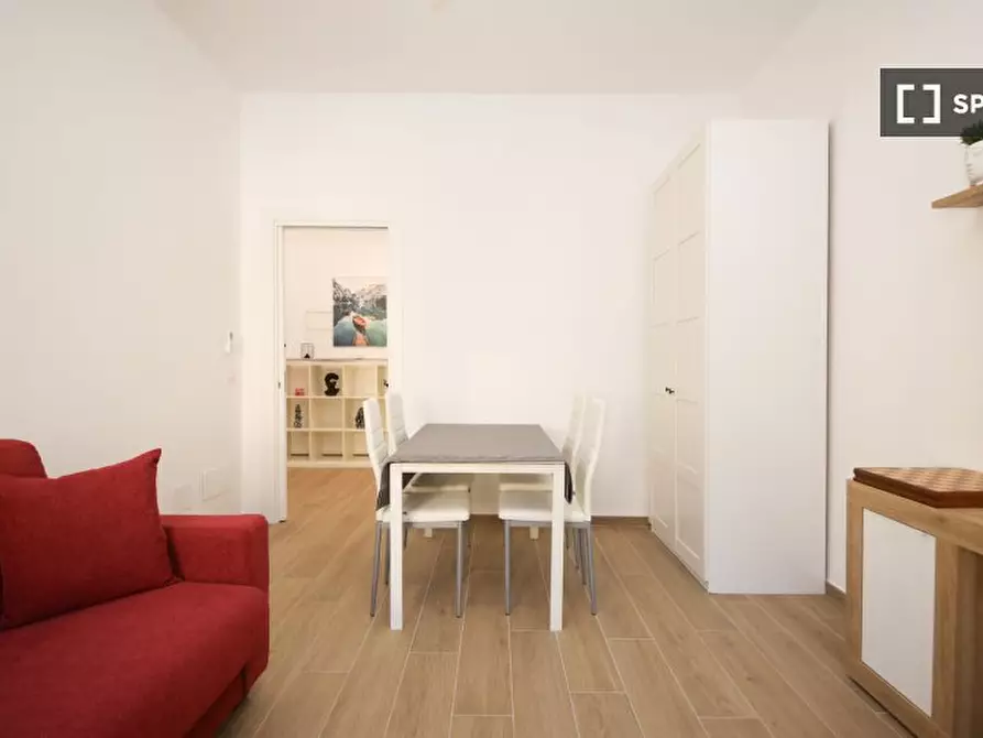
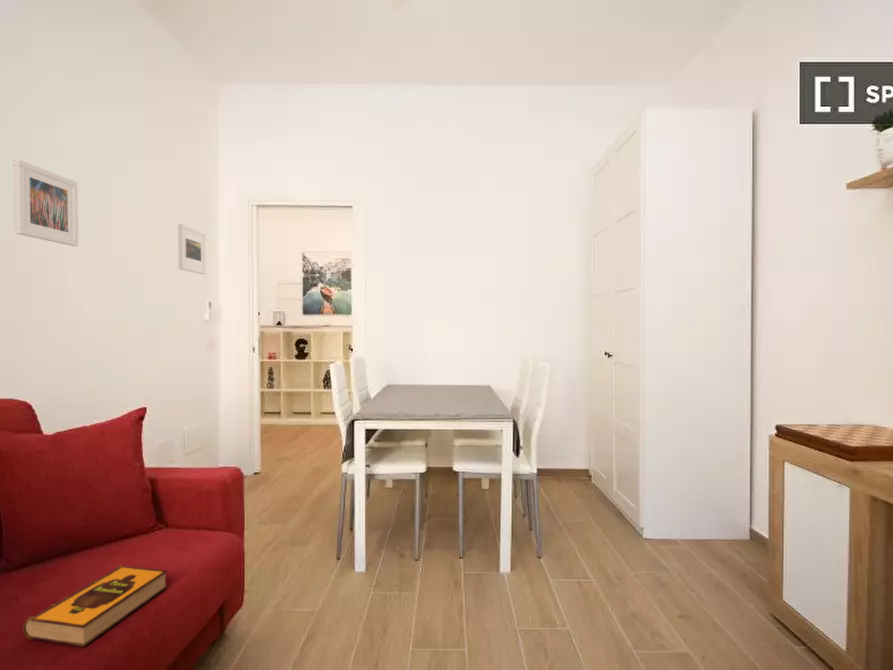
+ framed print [177,223,207,275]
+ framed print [12,158,80,247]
+ hardback book [22,564,169,647]
